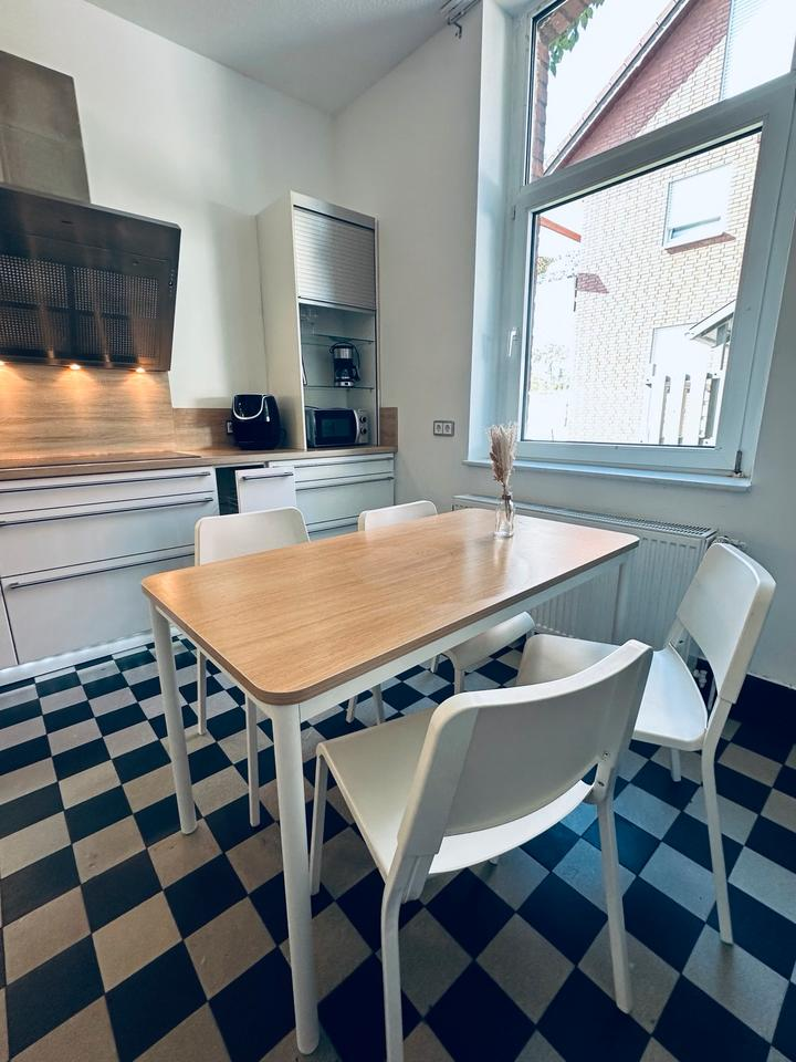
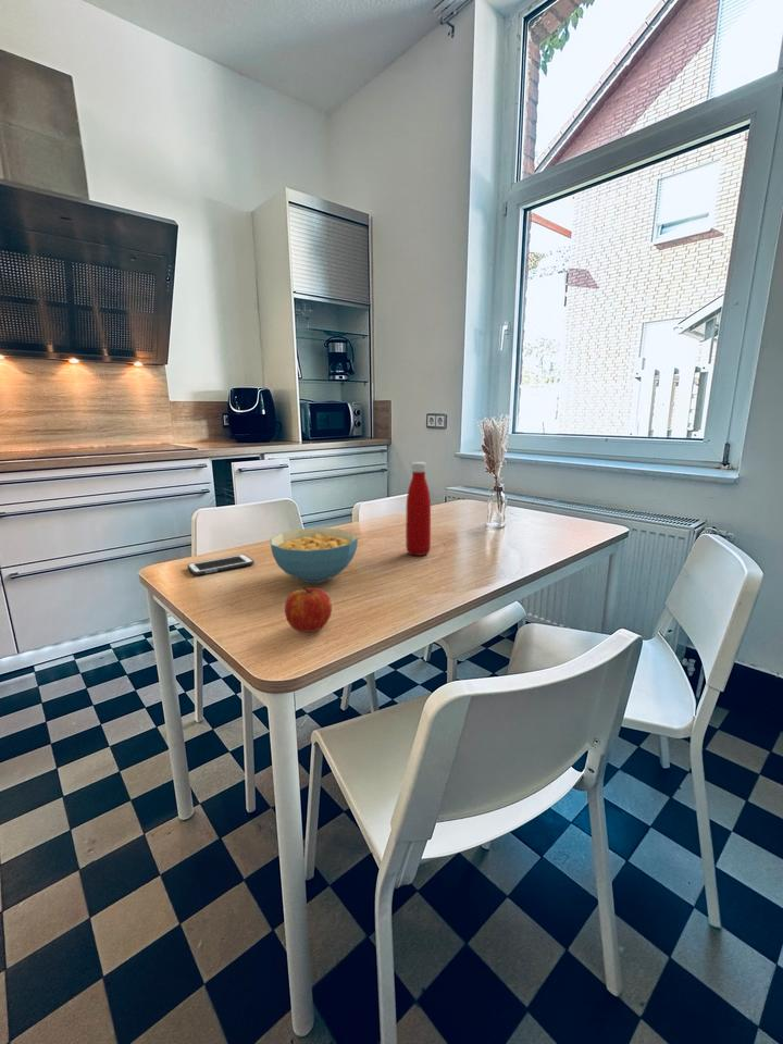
+ fruit [284,586,333,633]
+ cell phone [186,554,254,576]
+ bottle [405,461,432,557]
+ cereal bowl [270,527,359,584]
